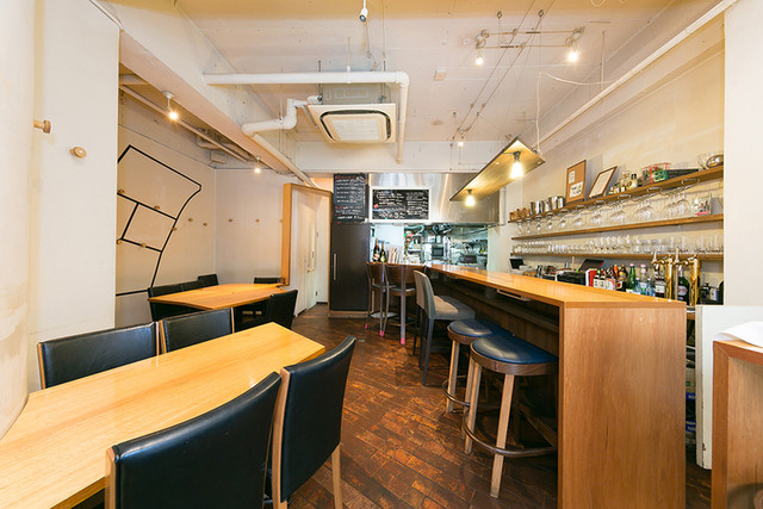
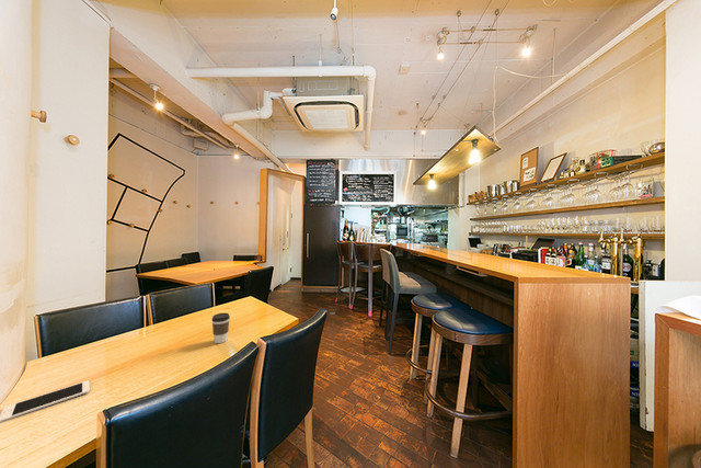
+ coffee cup [211,312,231,344]
+ cell phone [0,379,90,423]
